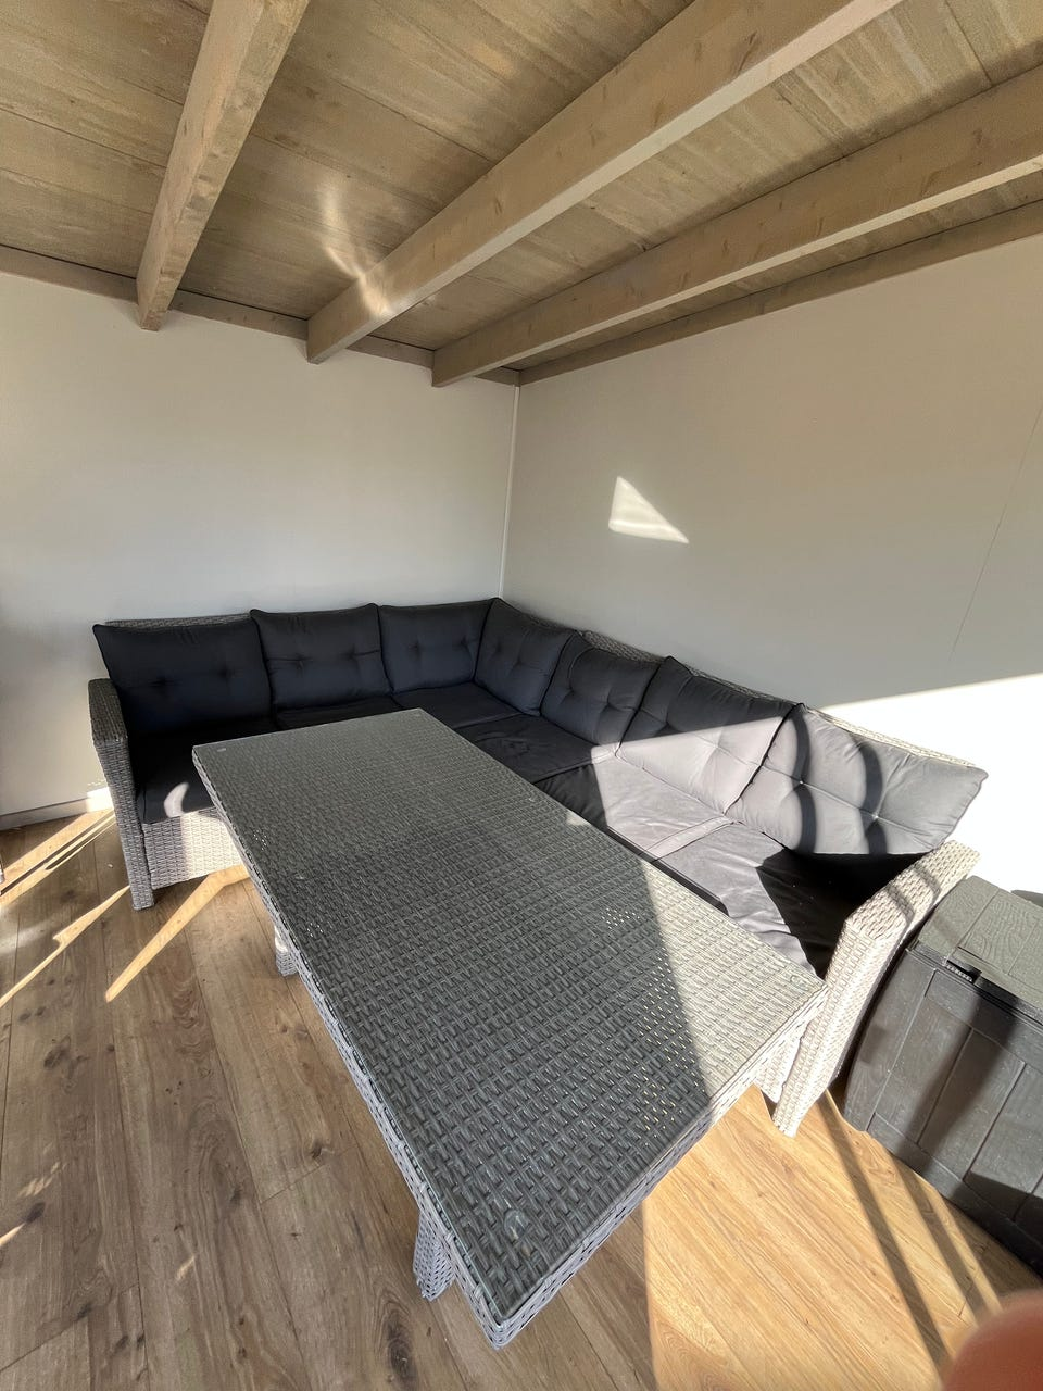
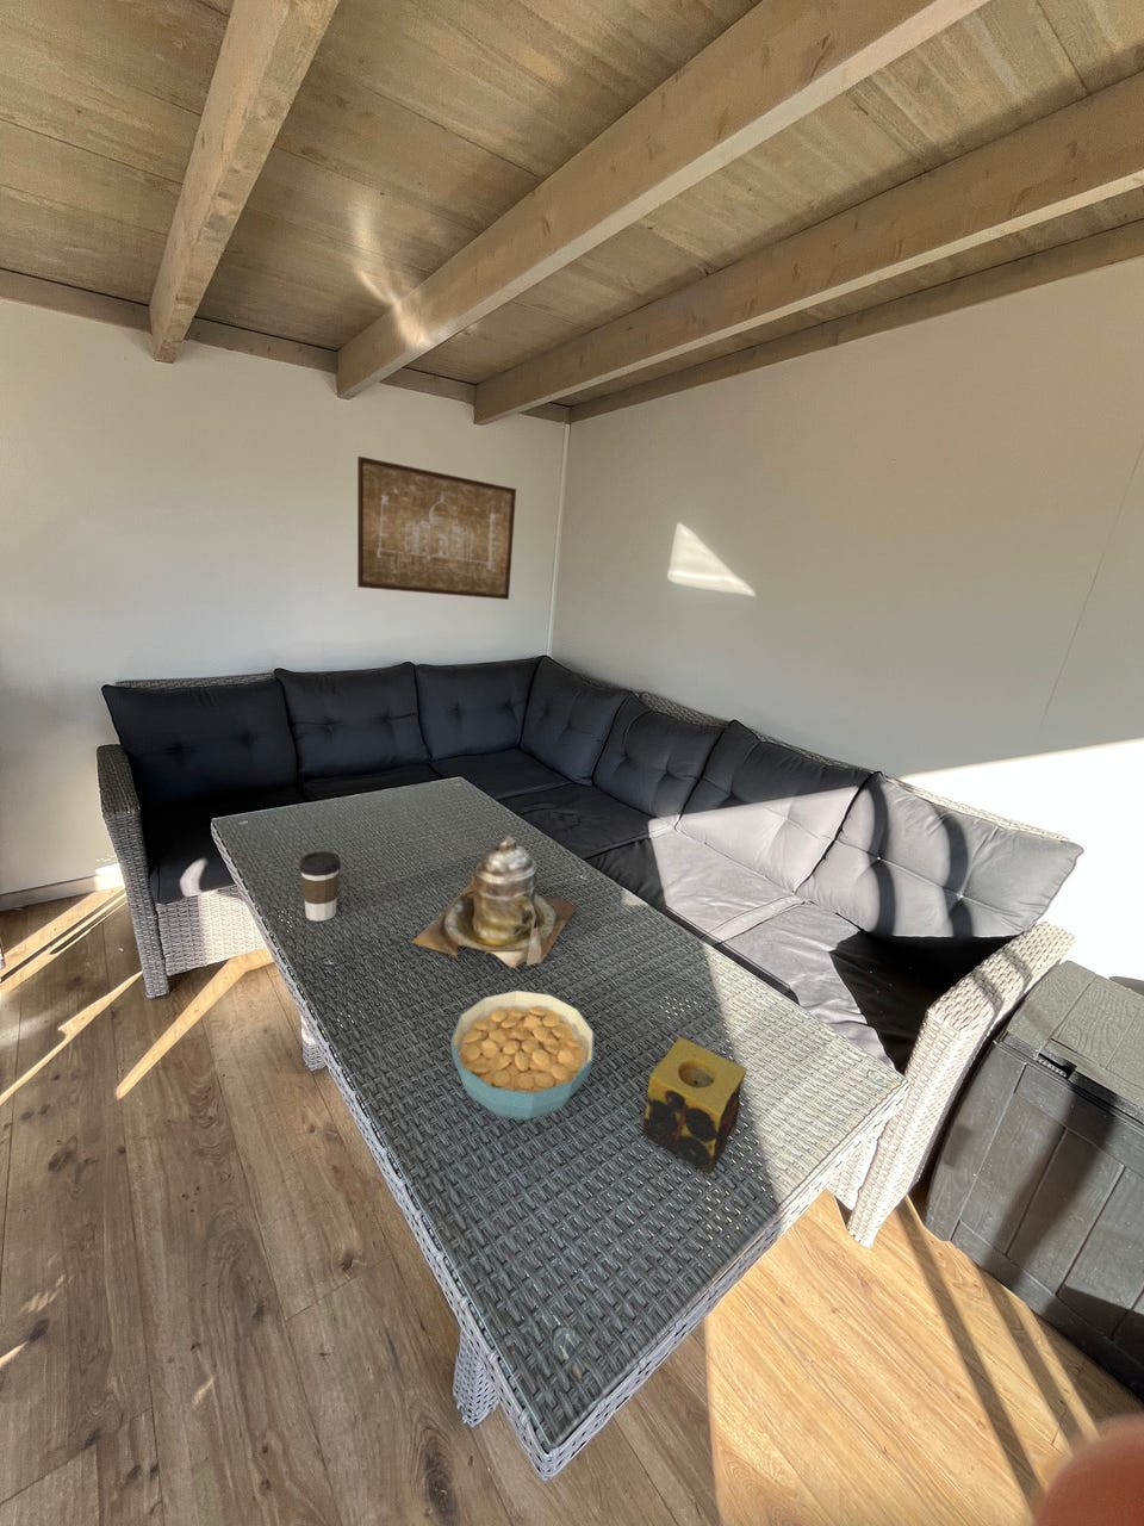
+ wall art [357,455,517,601]
+ coffee cup [298,850,342,923]
+ cereal bowl [449,990,596,1122]
+ teapot [410,834,578,970]
+ candle [642,1036,747,1175]
